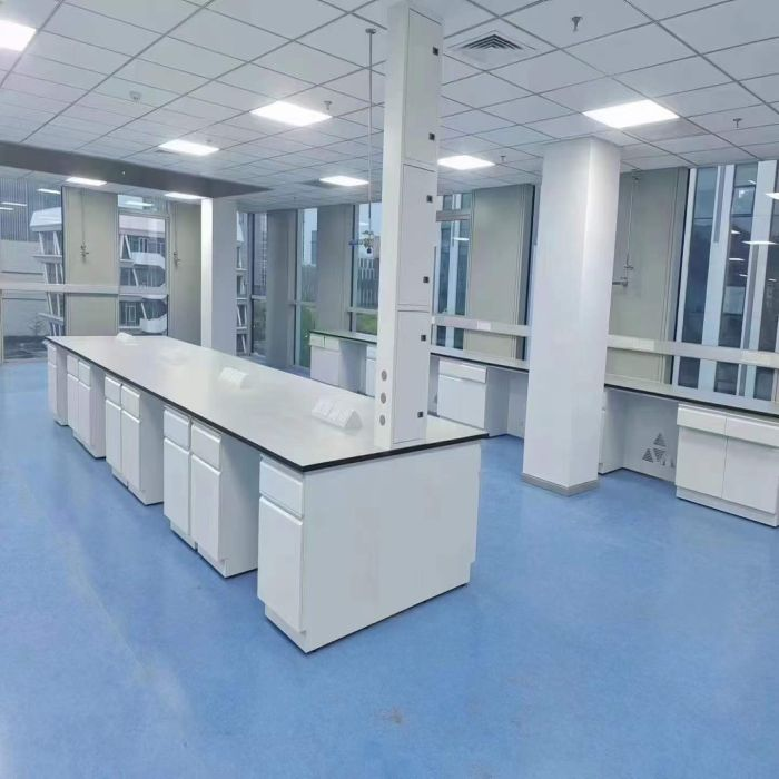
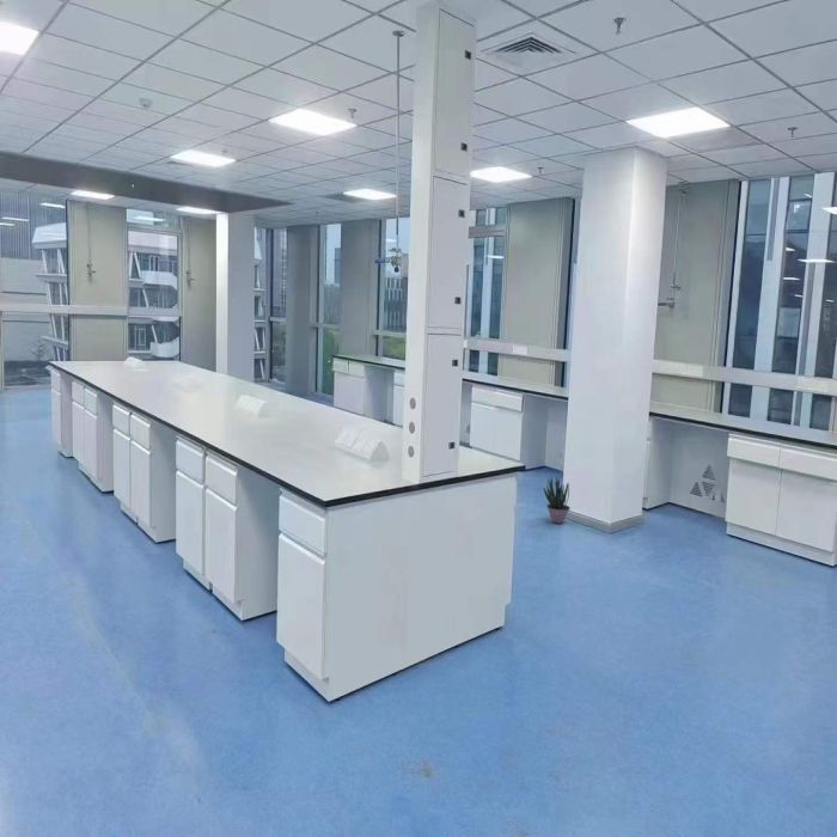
+ potted plant [542,476,572,525]
